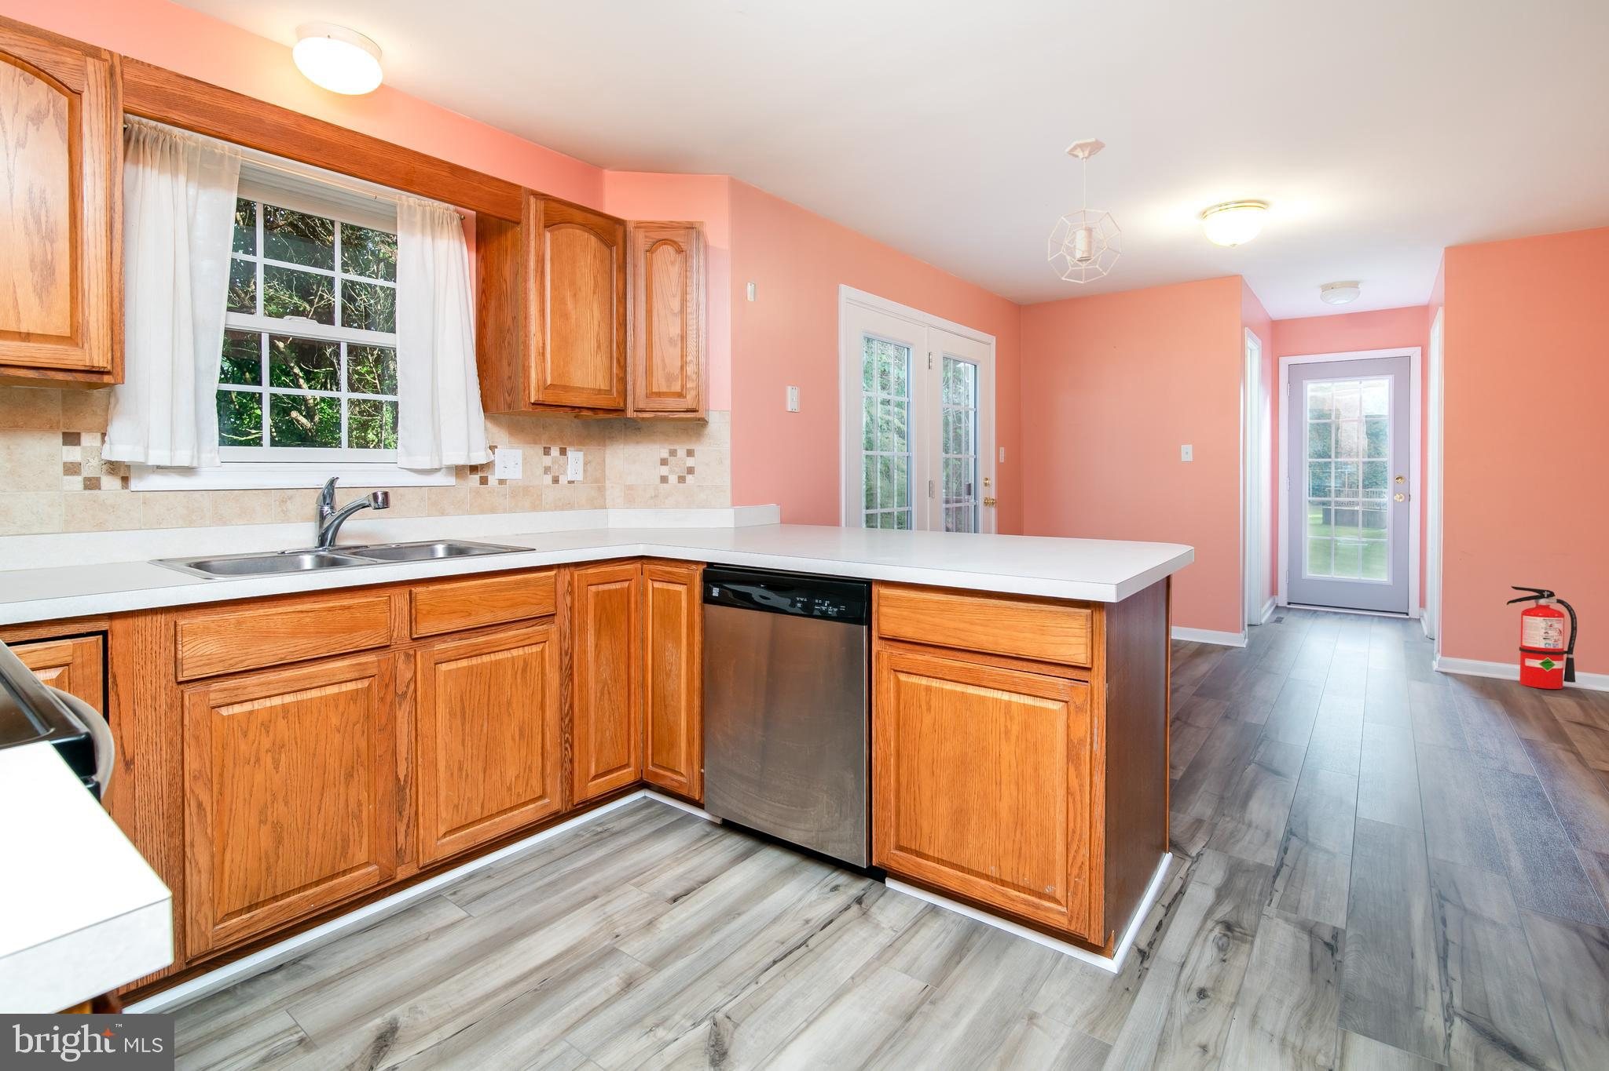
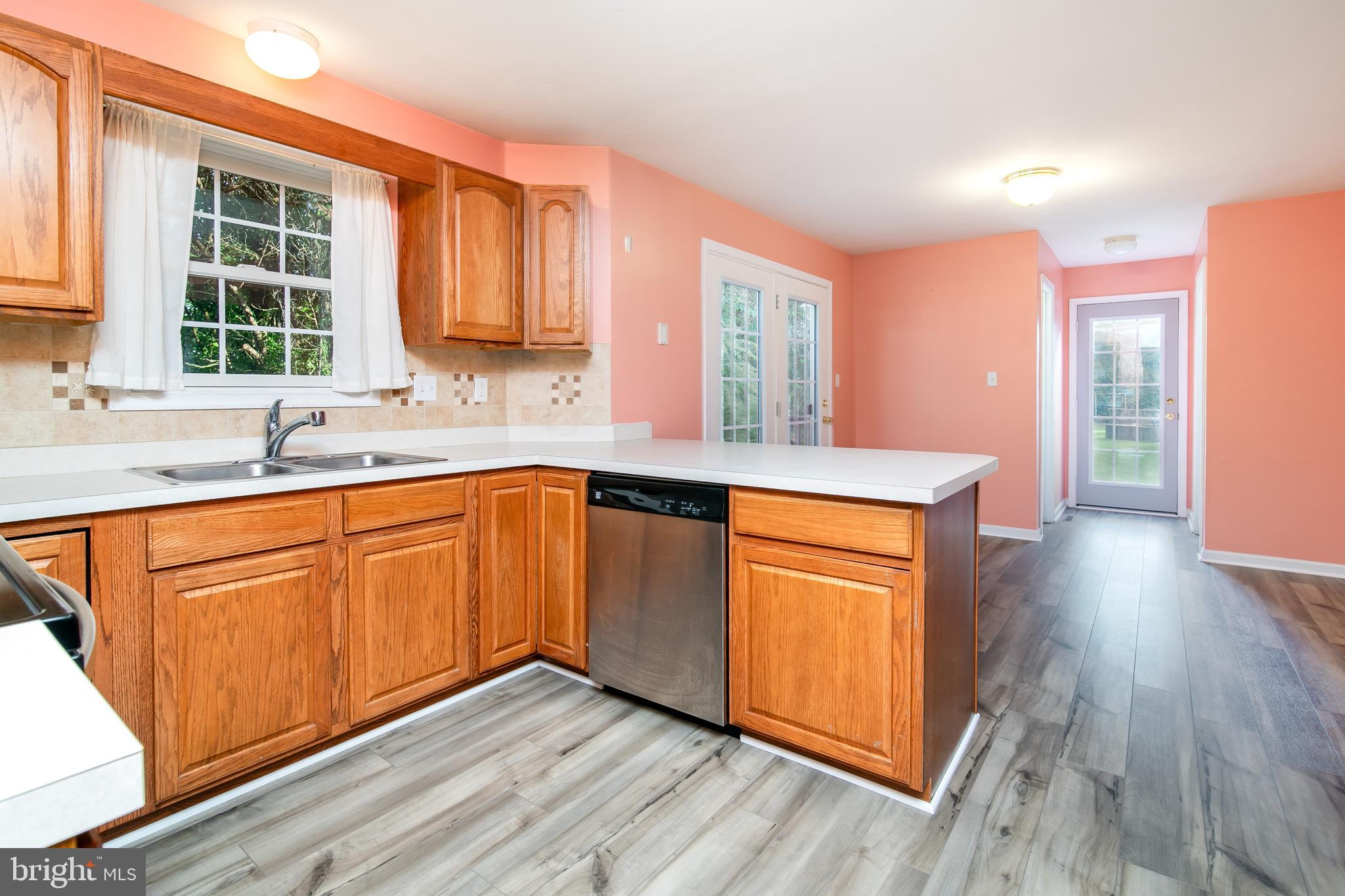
- fire extinguisher [1506,586,1578,690]
- pendant light [1047,137,1122,284]
